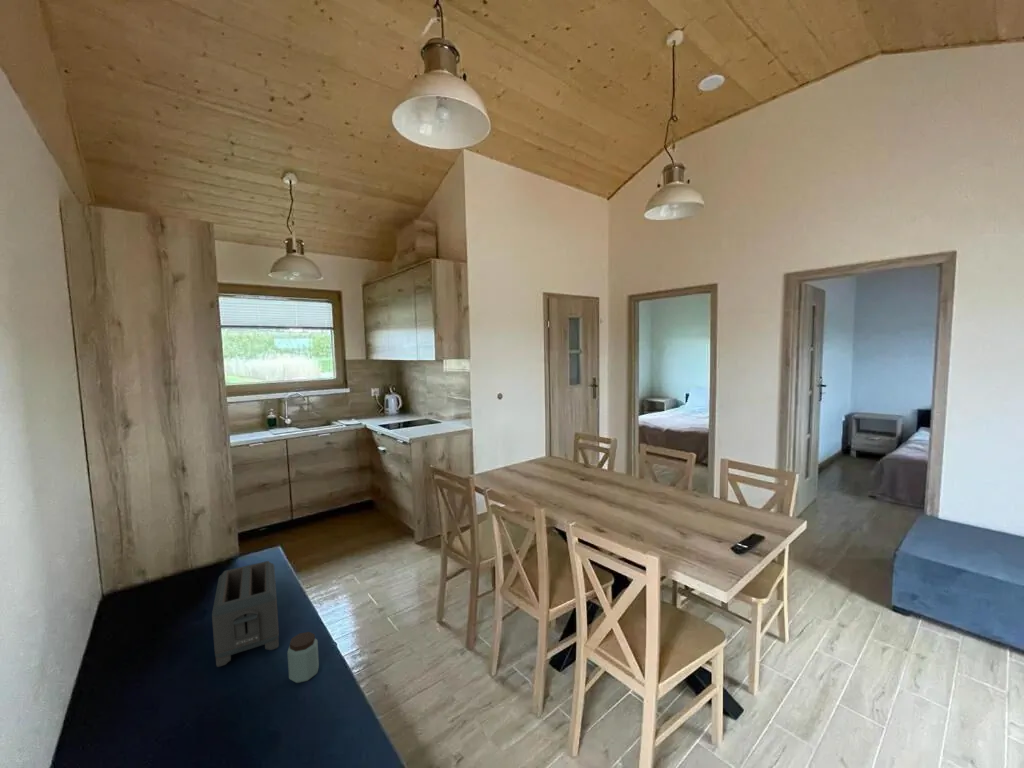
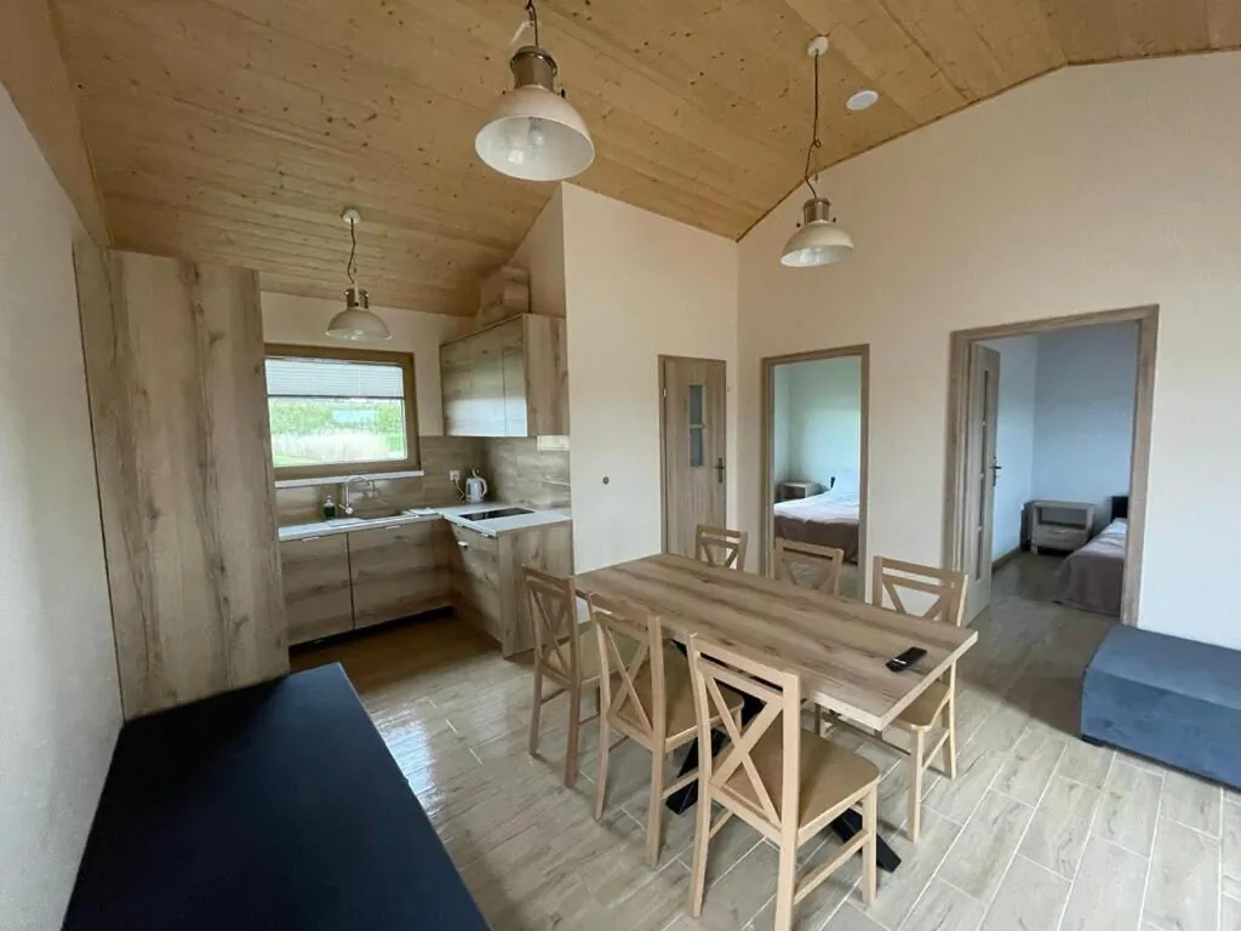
- peanut butter [286,631,320,684]
- toaster [211,560,280,668]
